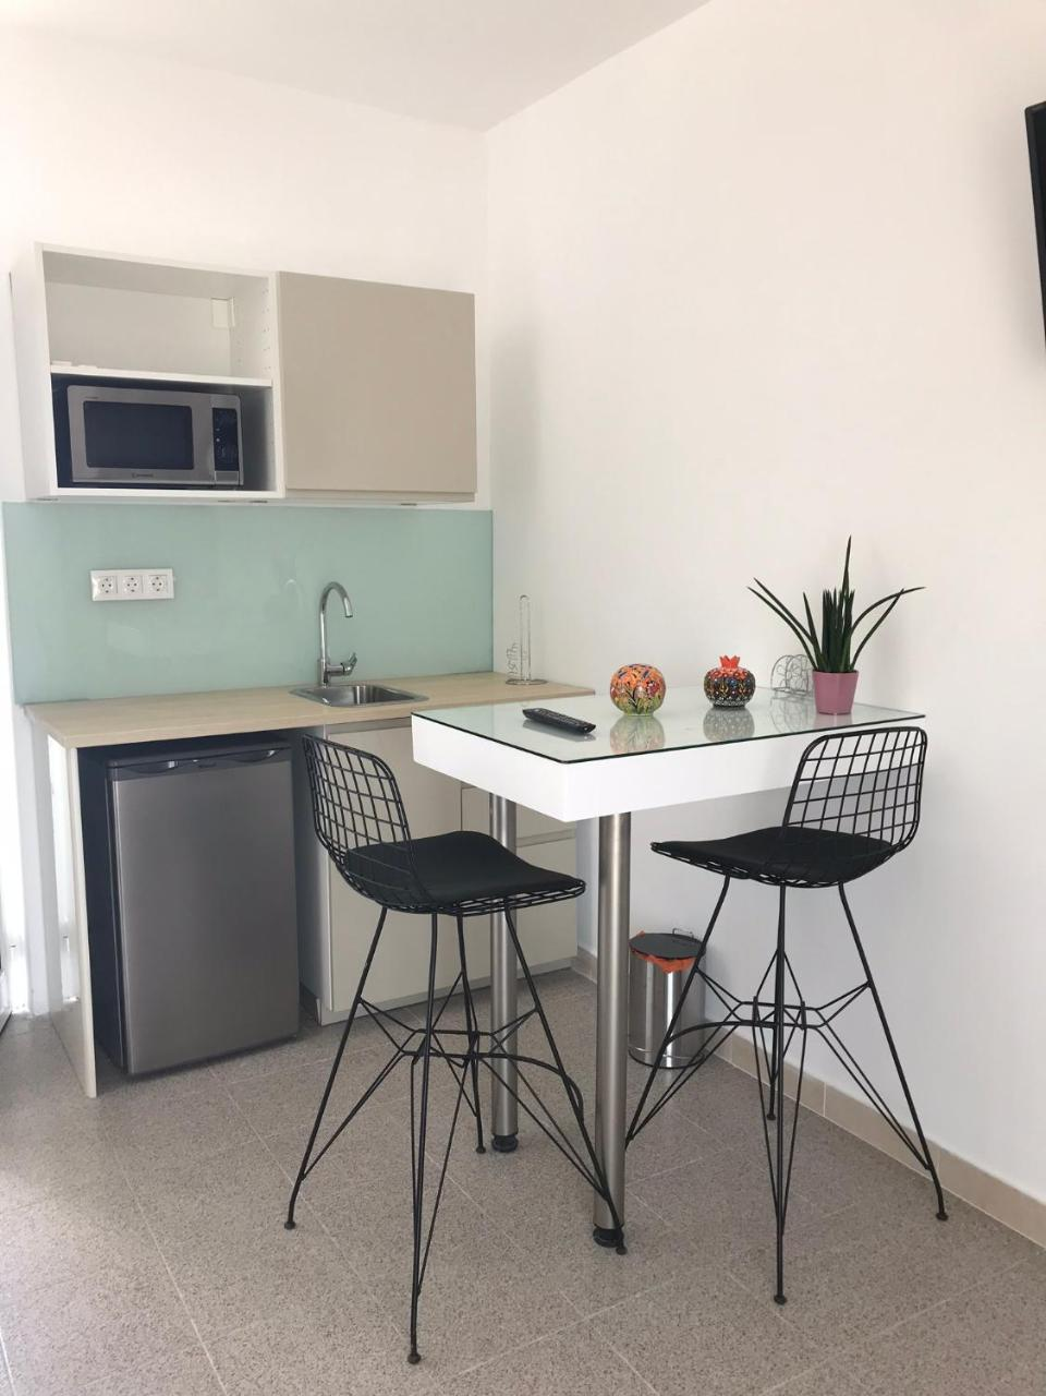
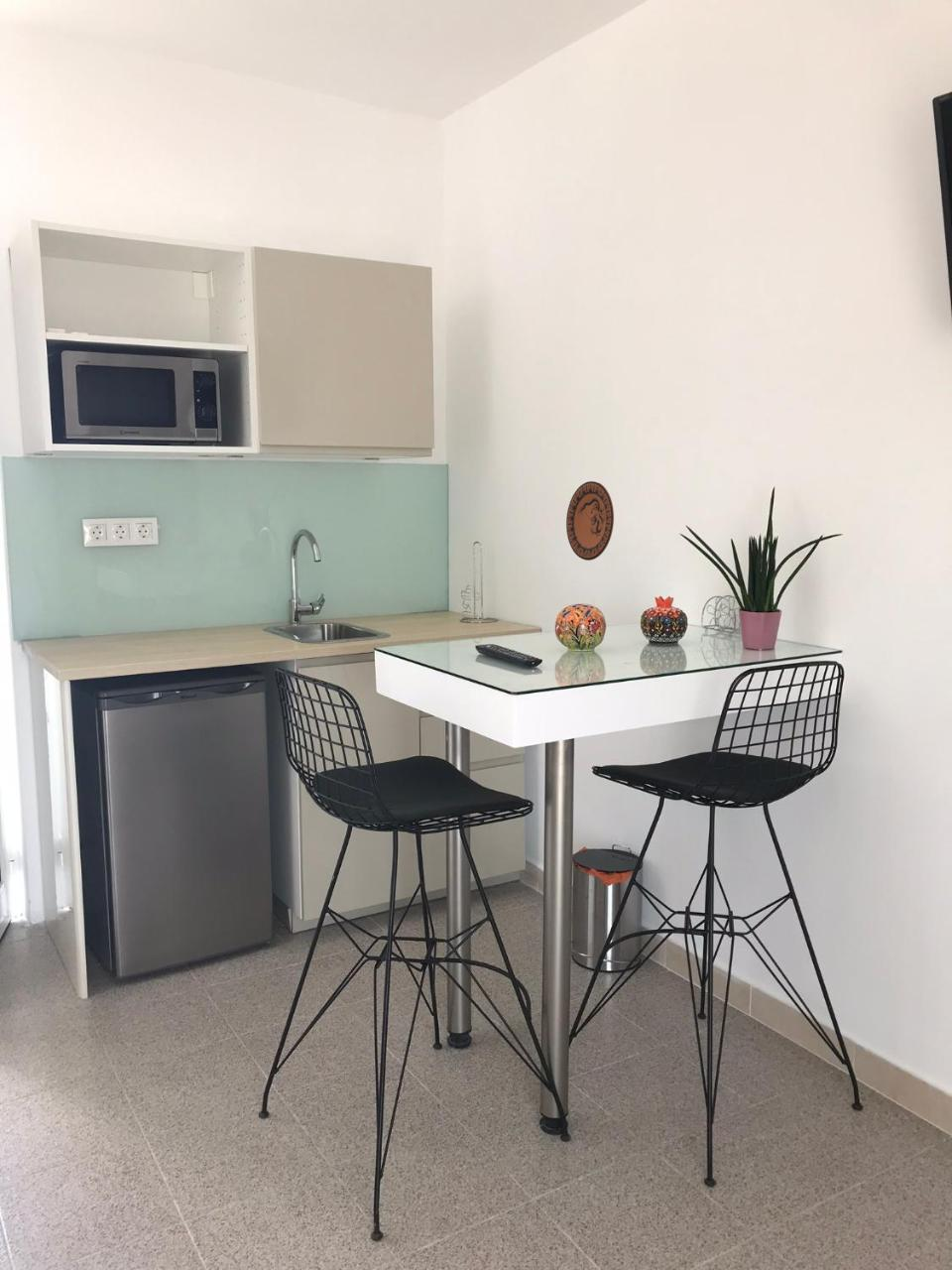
+ decorative plate [565,480,615,562]
